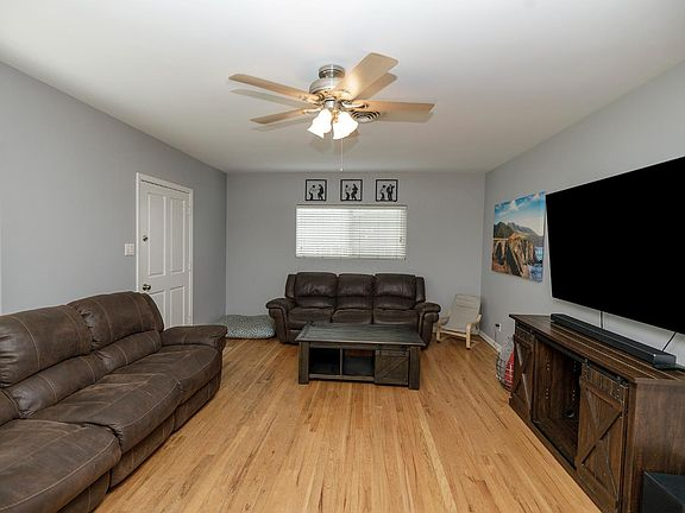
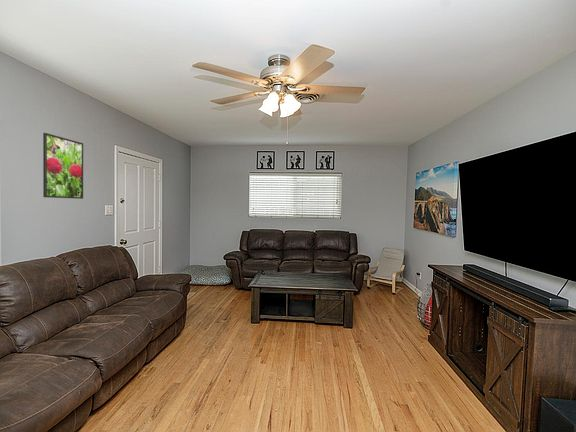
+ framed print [42,132,84,200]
